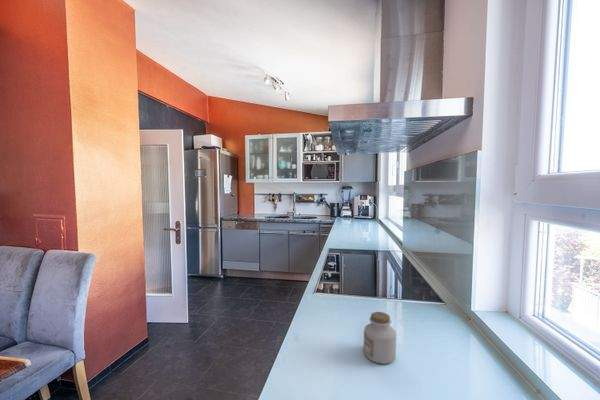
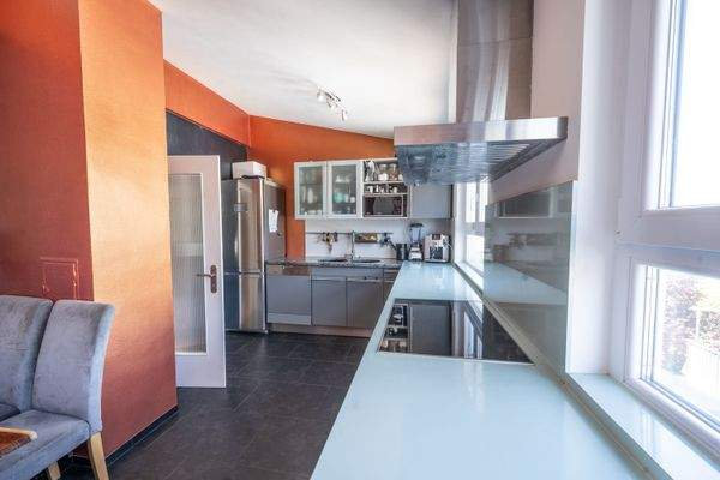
- jar [363,311,397,365]
